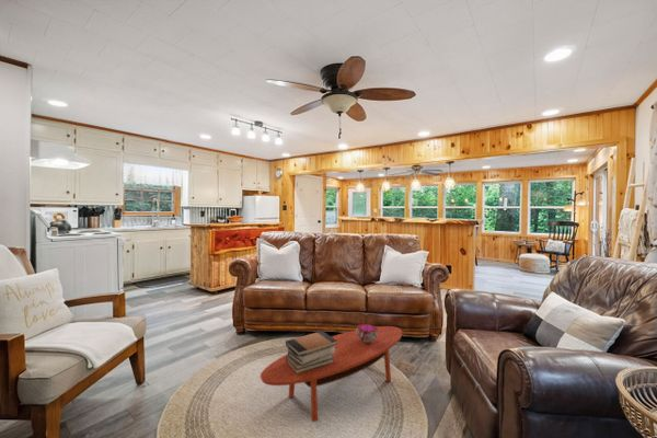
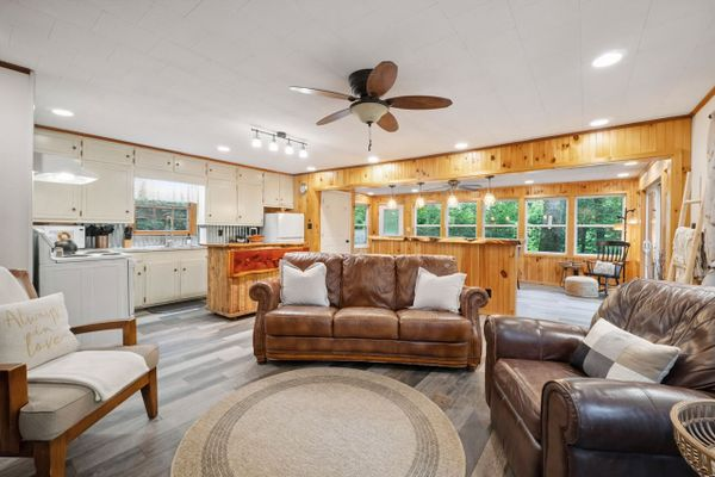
- book stack [285,330,337,373]
- coffee table [260,325,403,423]
- decorative bowl [356,323,378,343]
